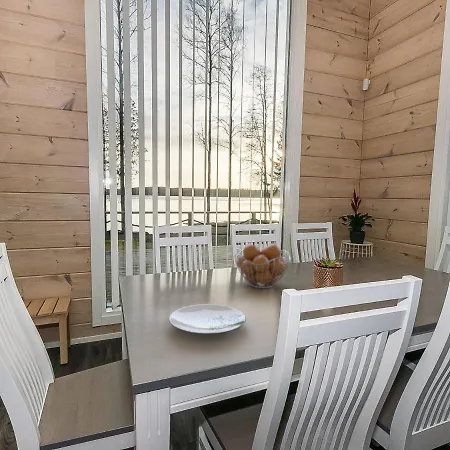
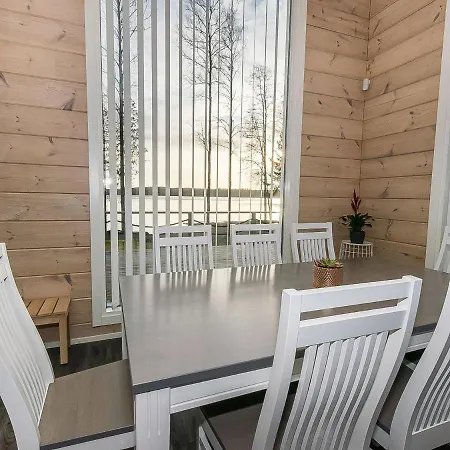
- plate [168,303,247,335]
- fruit basket [234,244,292,289]
